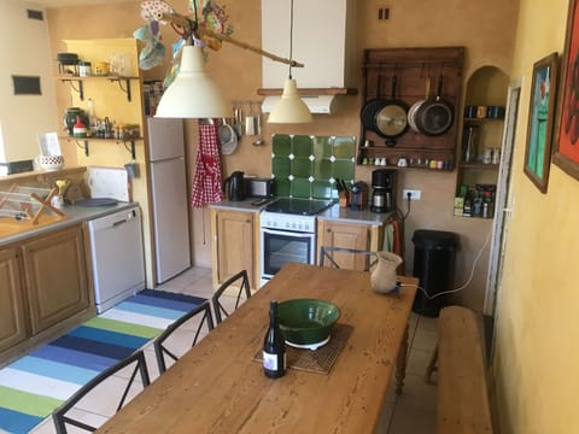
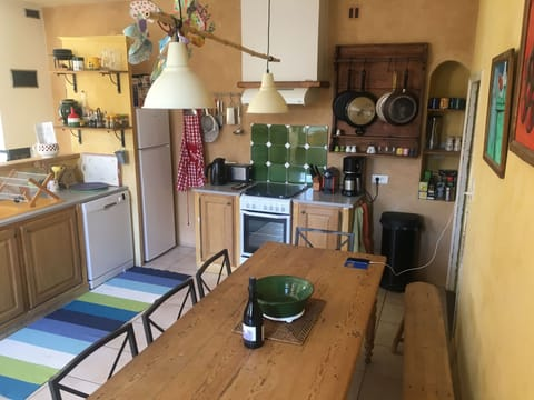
- vase [369,251,404,294]
